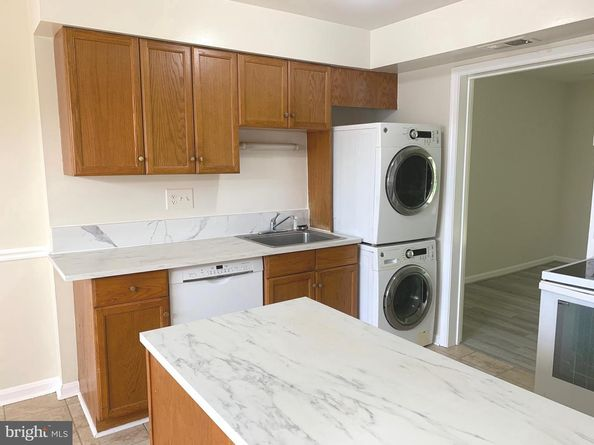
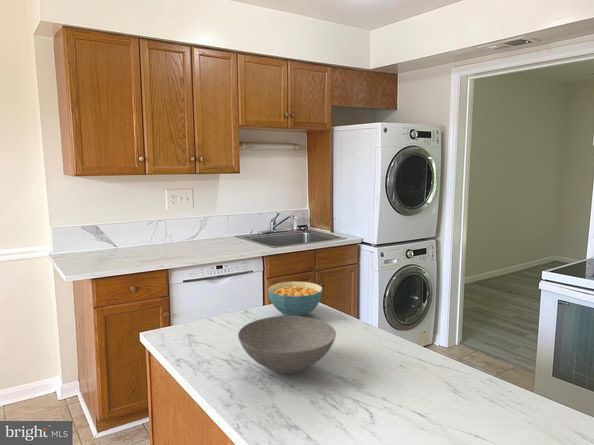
+ bowl [237,315,337,375]
+ cereal bowl [267,280,324,317]
